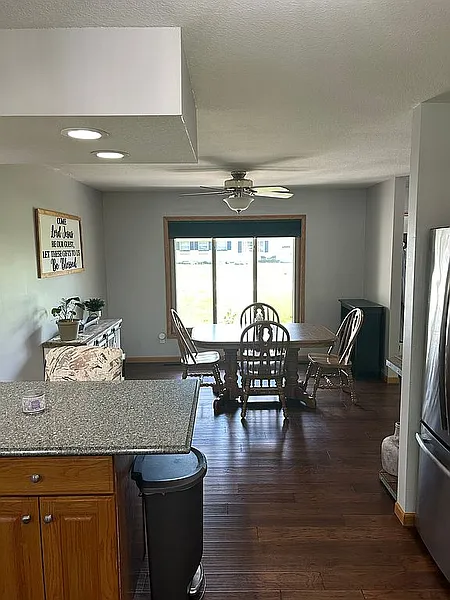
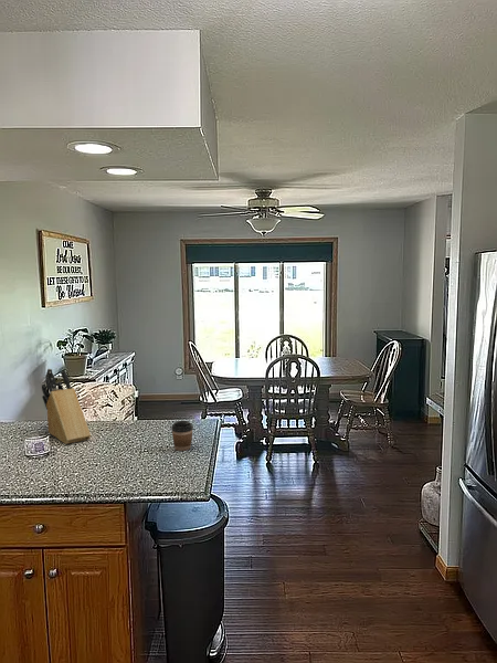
+ knife block [41,368,92,445]
+ coffee cup [170,420,194,452]
